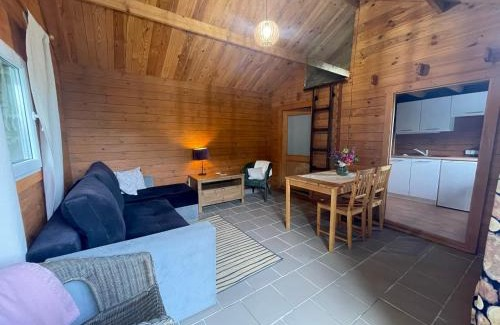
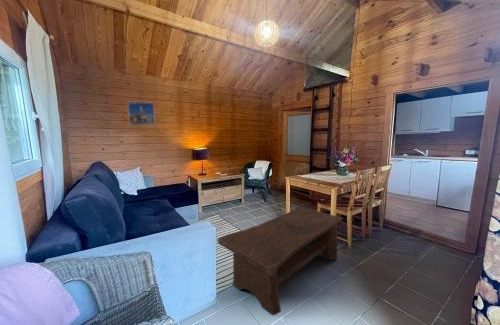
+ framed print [127,100,156,127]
+ coffee table [217,206,344,316]
